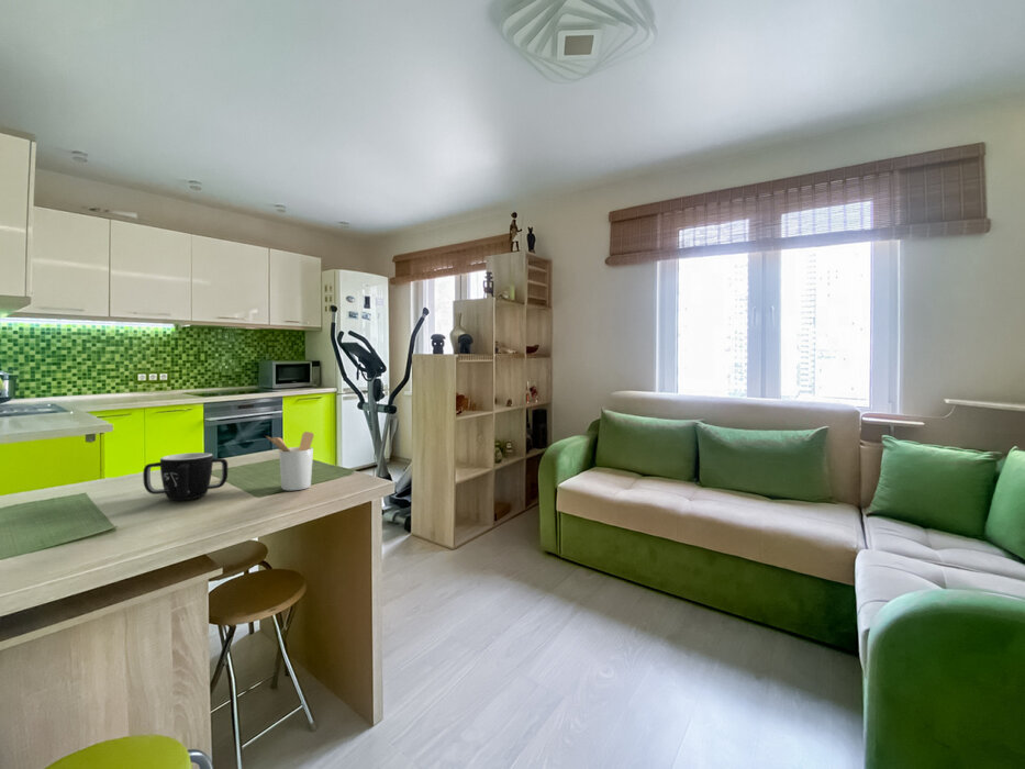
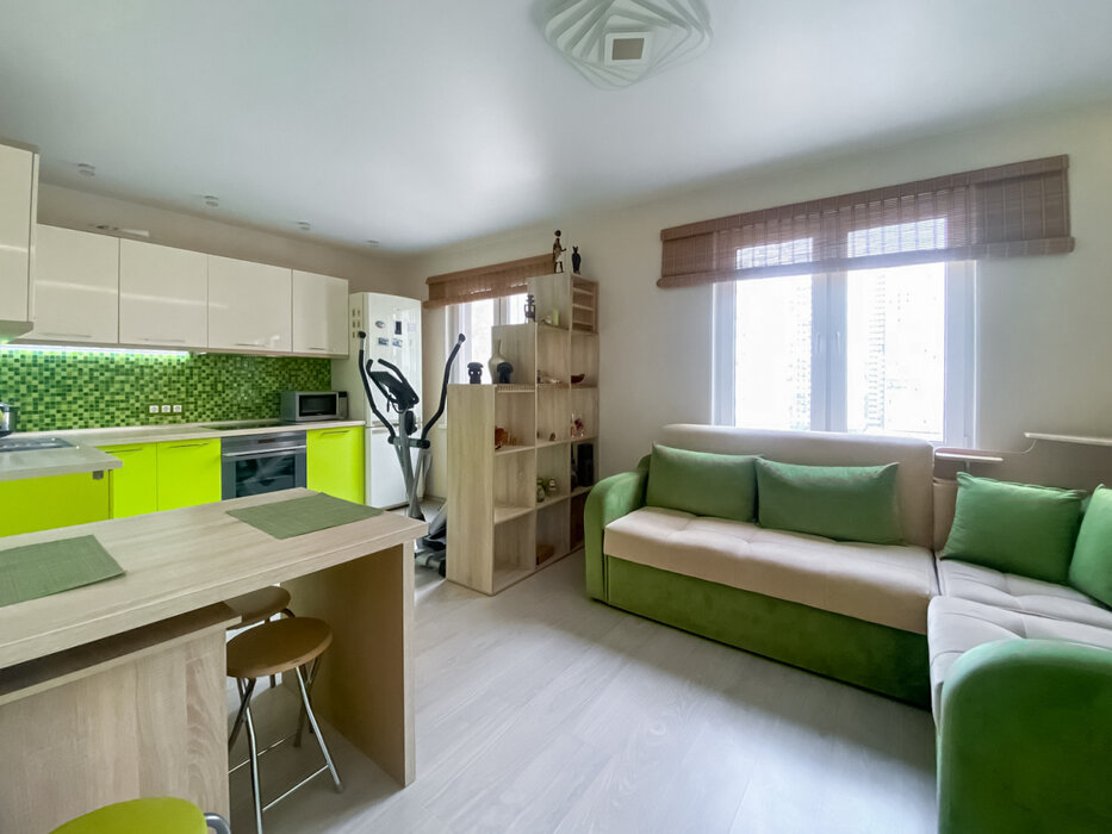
- mug [142,452,229,501]
- utensil holder [265,431,315,491]
